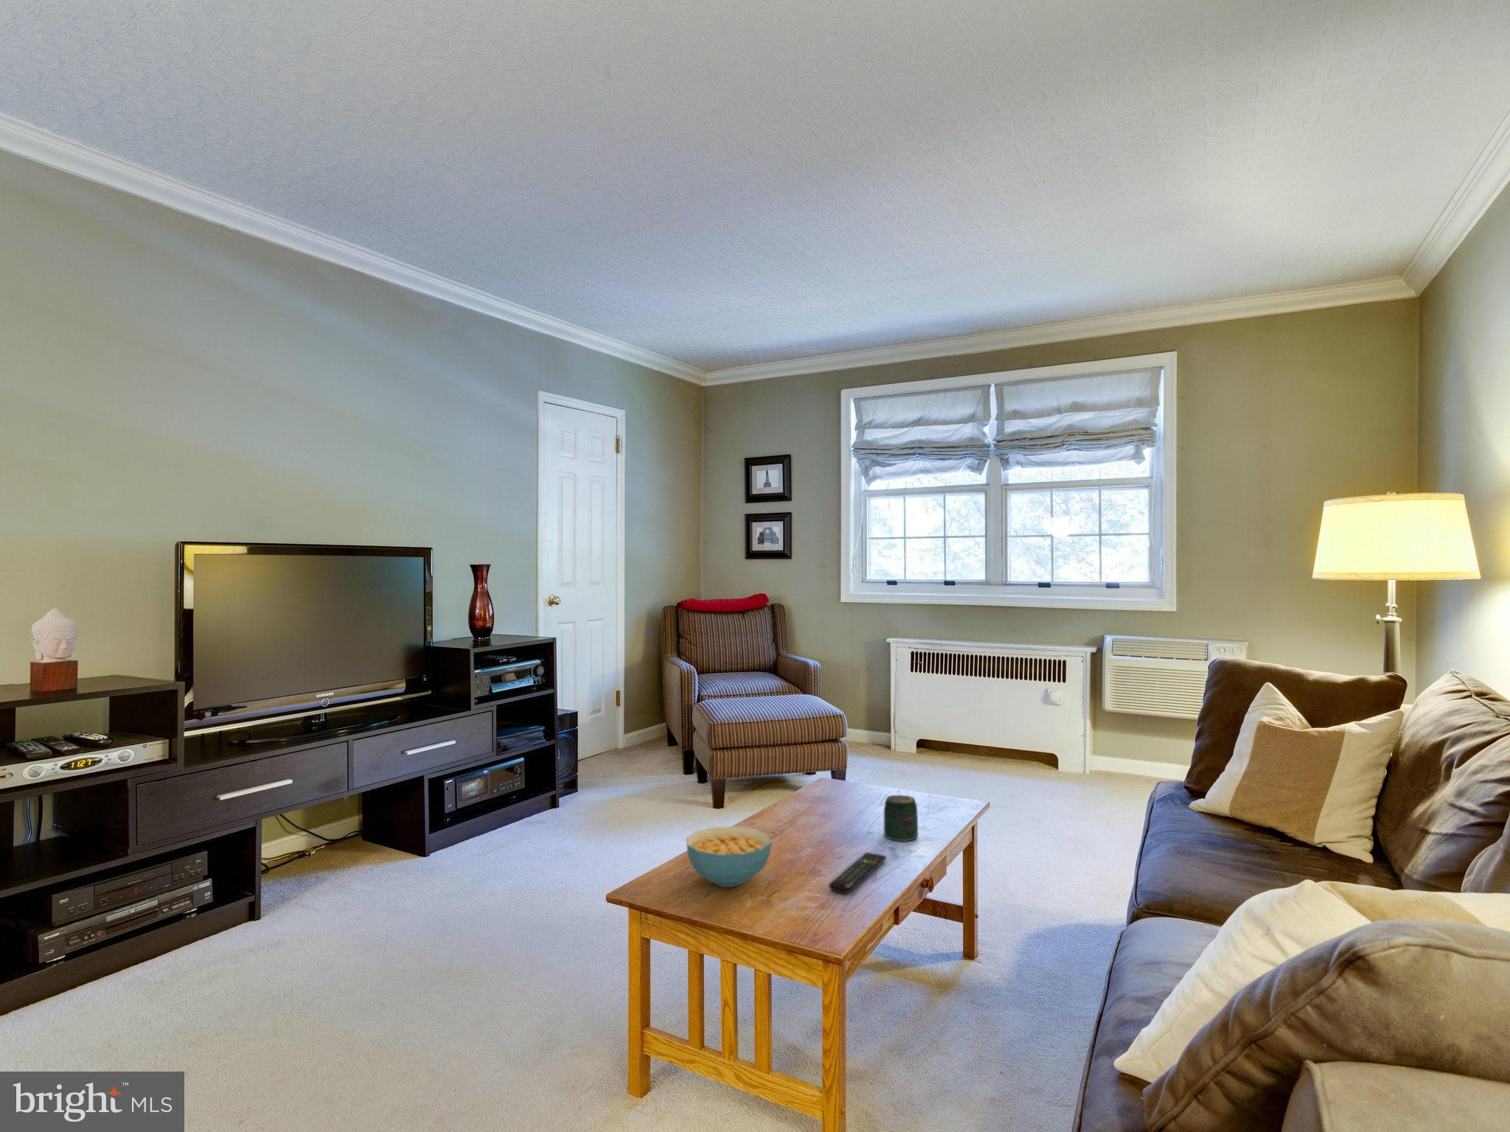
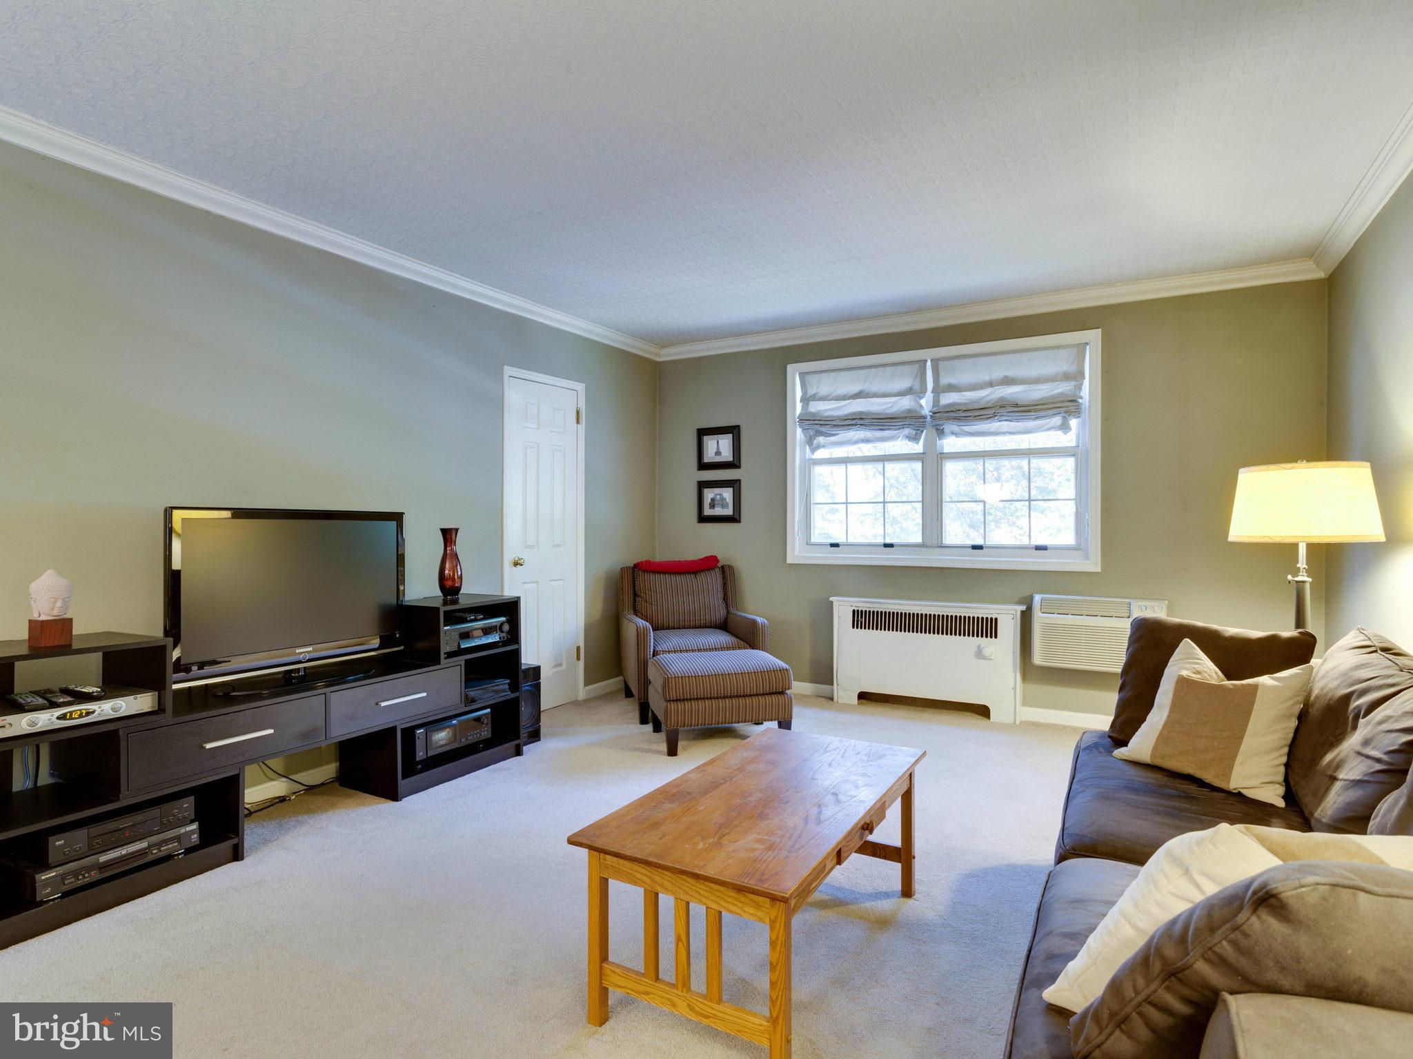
- jar [883,794,919,842]
- remote control [828,851,887,894]
- cereal bowl [686,825,773,888]
